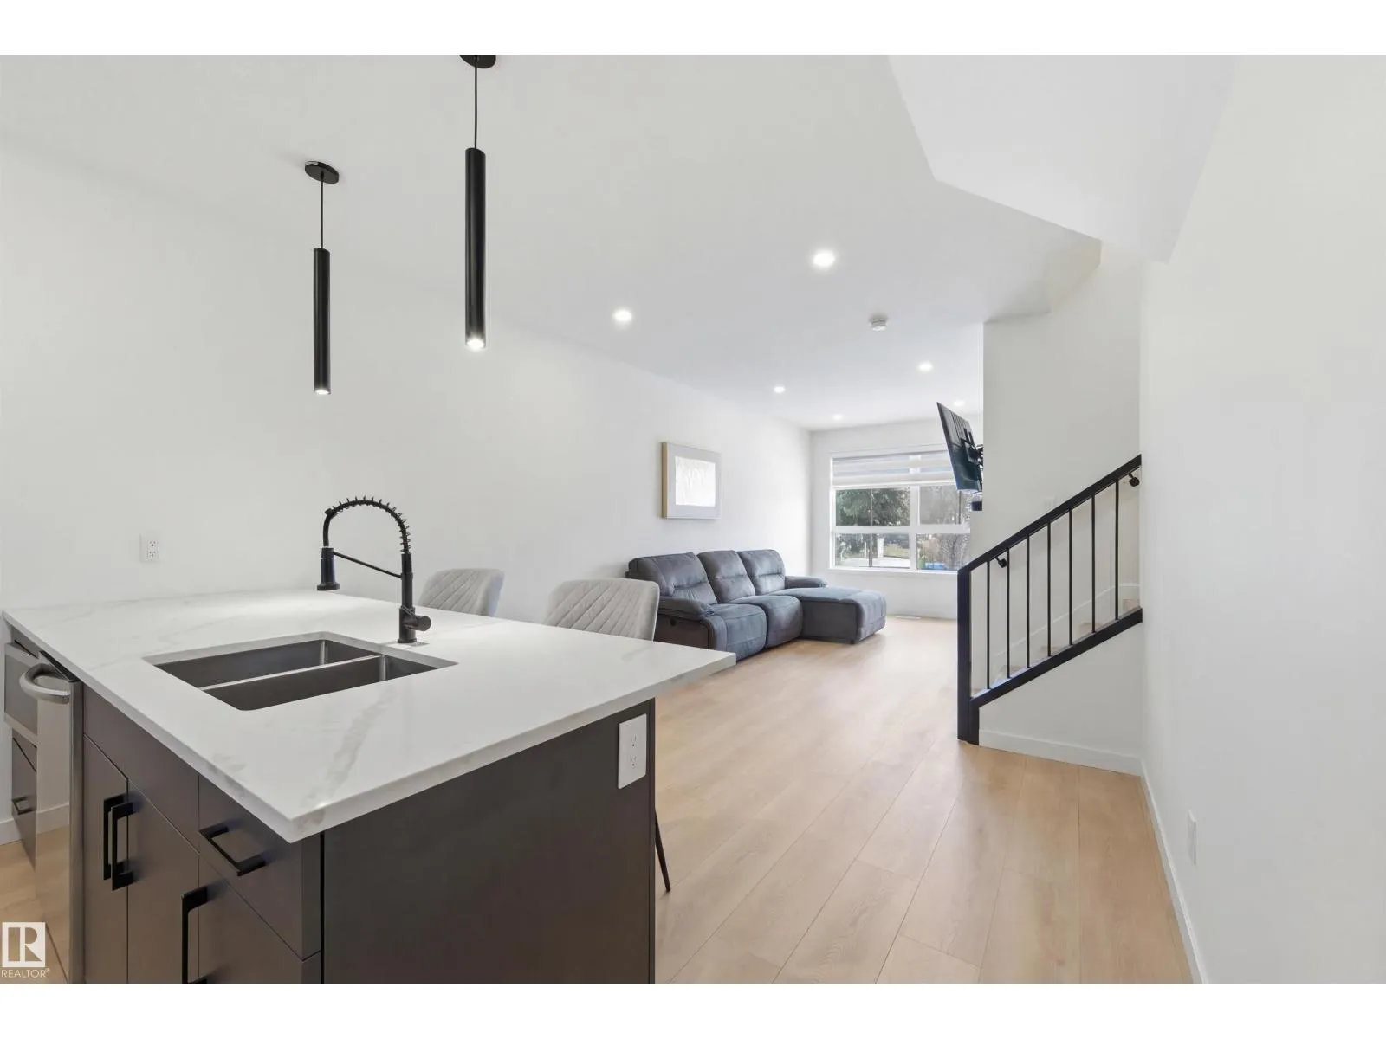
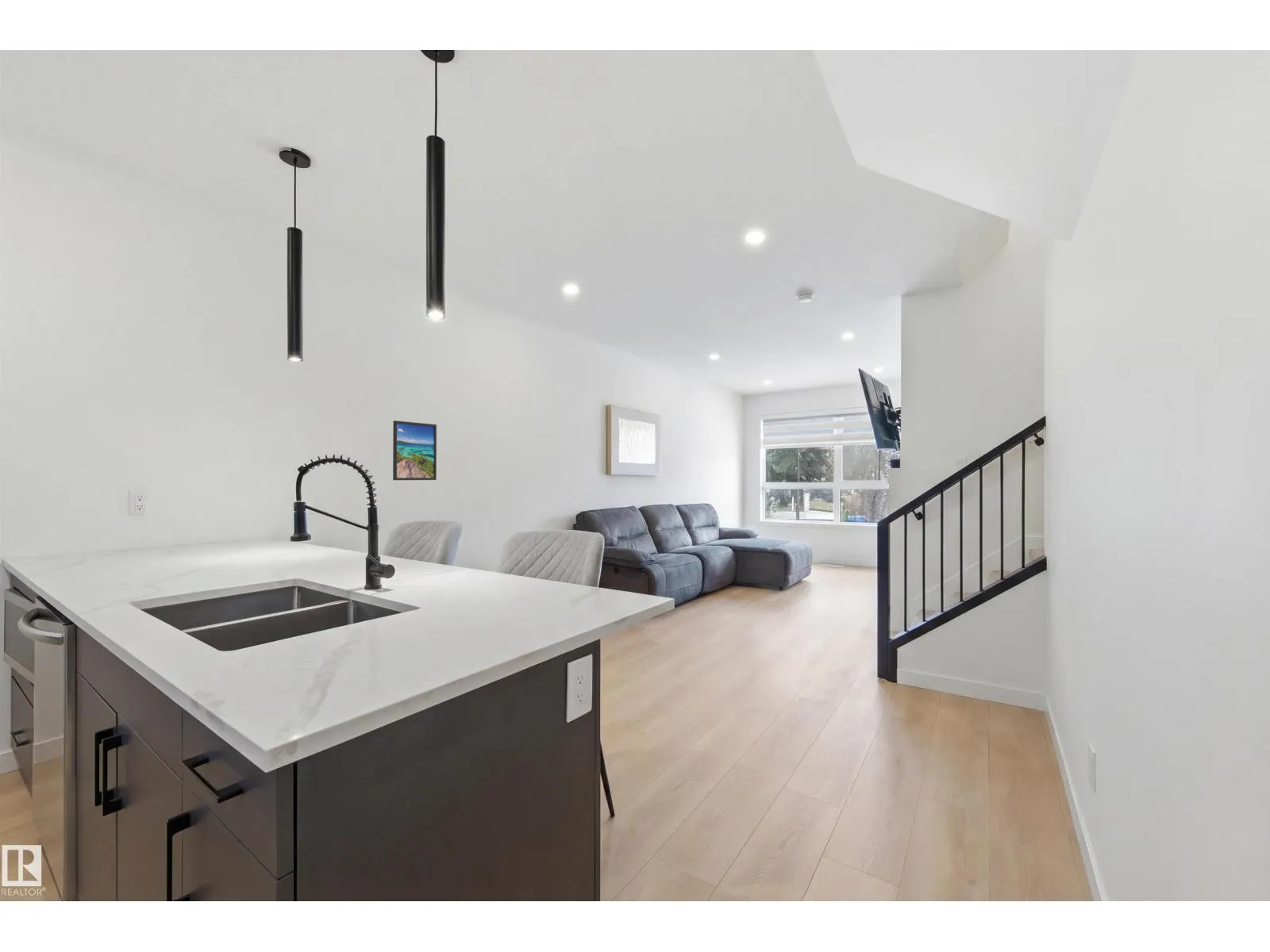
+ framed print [392,420,437,481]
